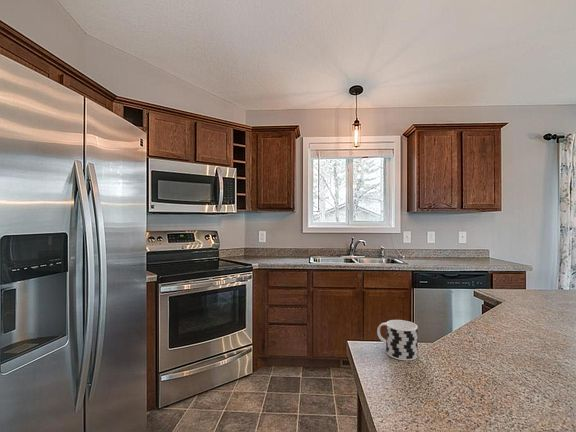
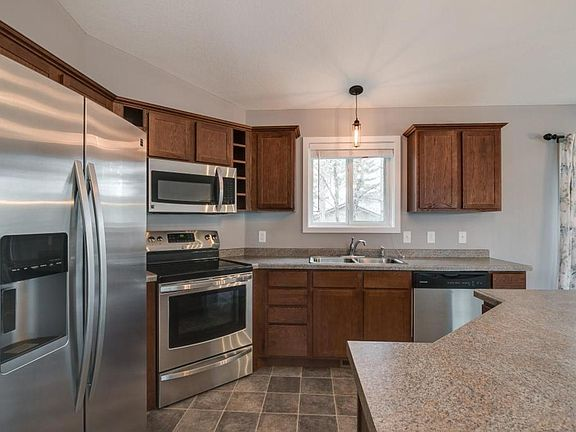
- cup [376,319,419,362]
